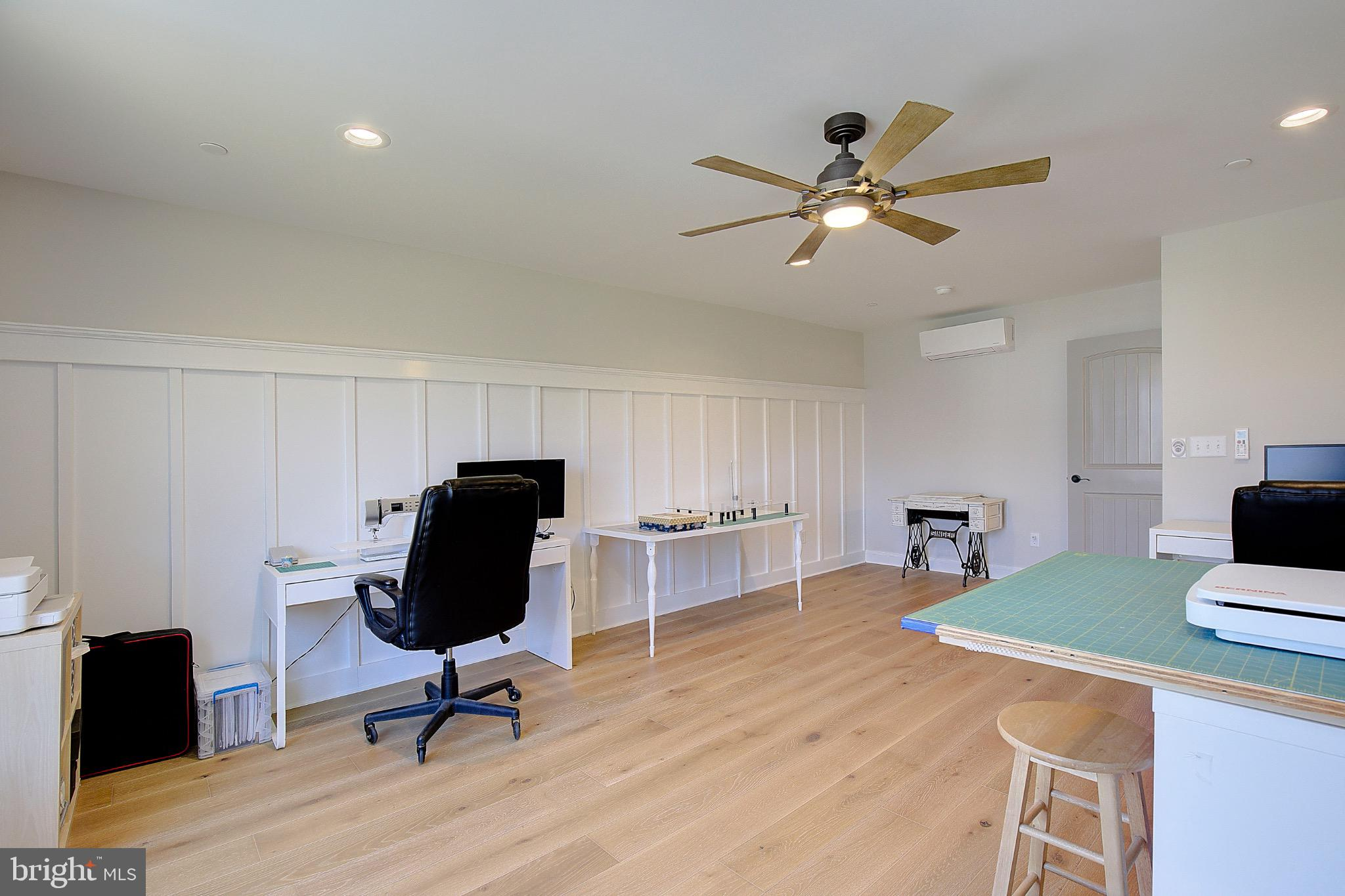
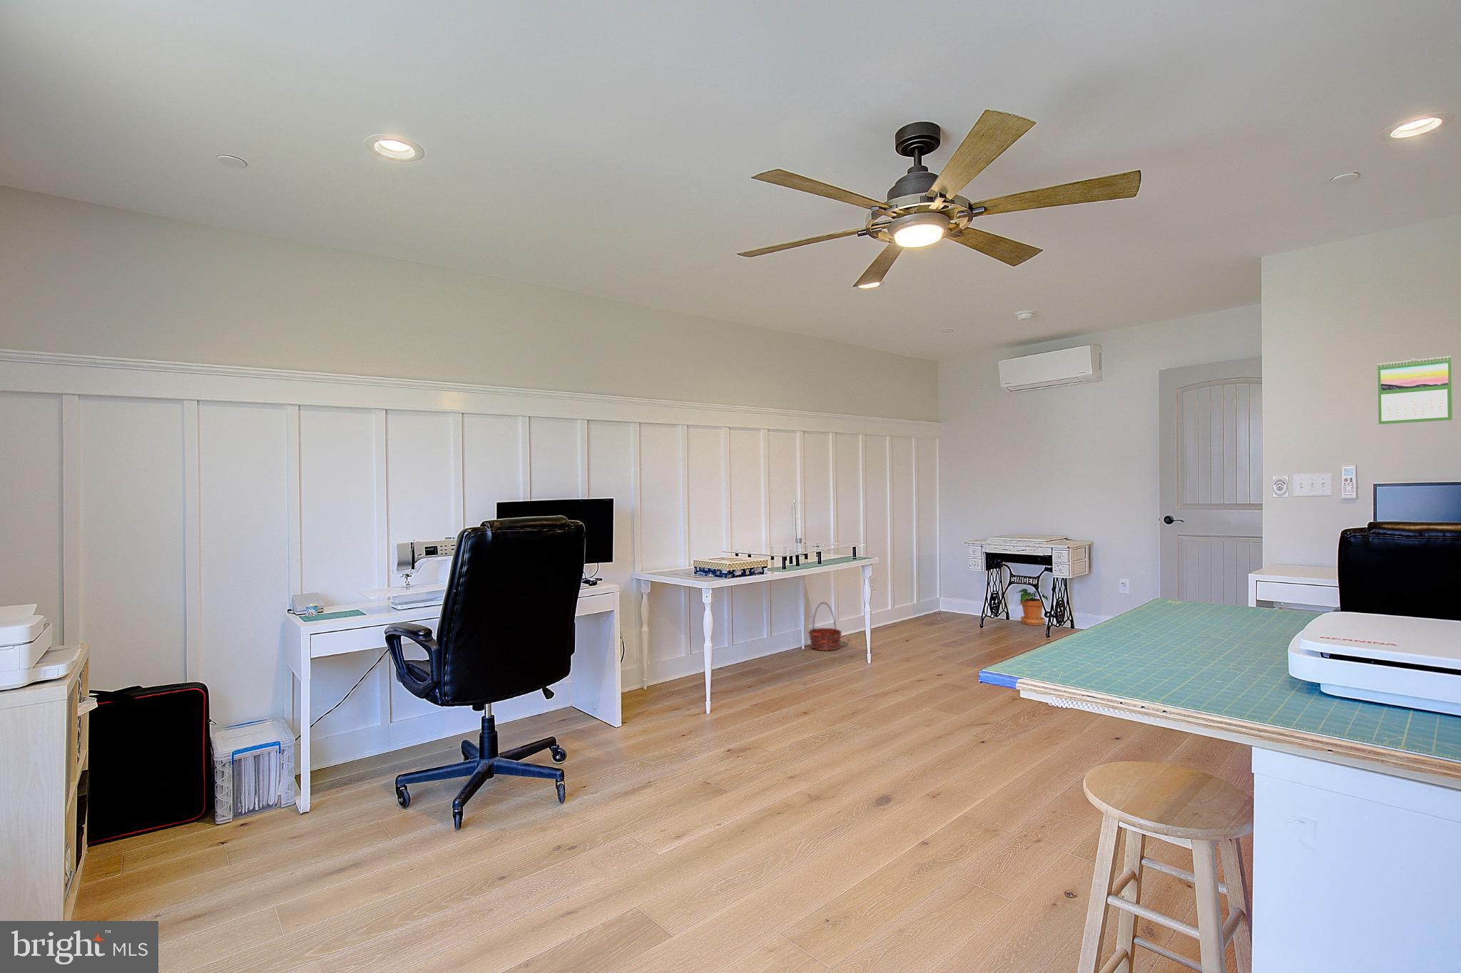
+ calendar [1377,356,1453,425]
+ potted plant [1016,589,1048,626]
+ basket [807,602,843,652]
